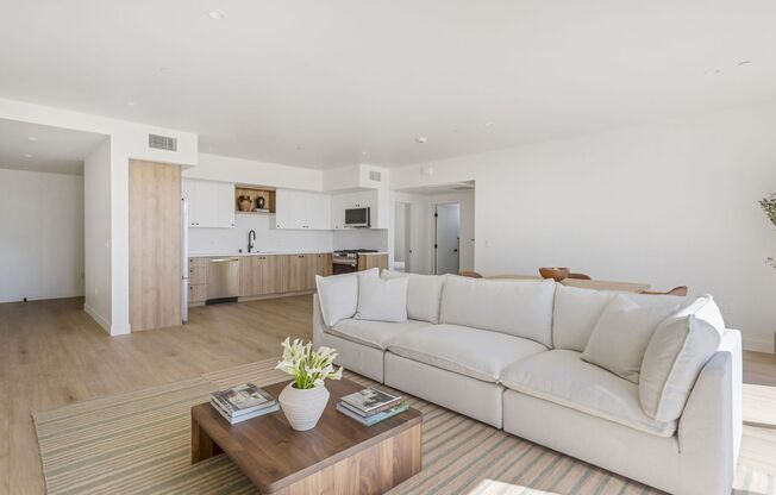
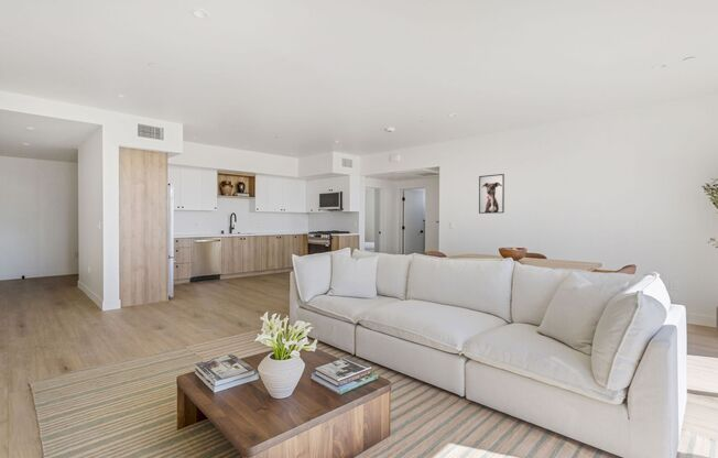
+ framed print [478,173,505,215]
